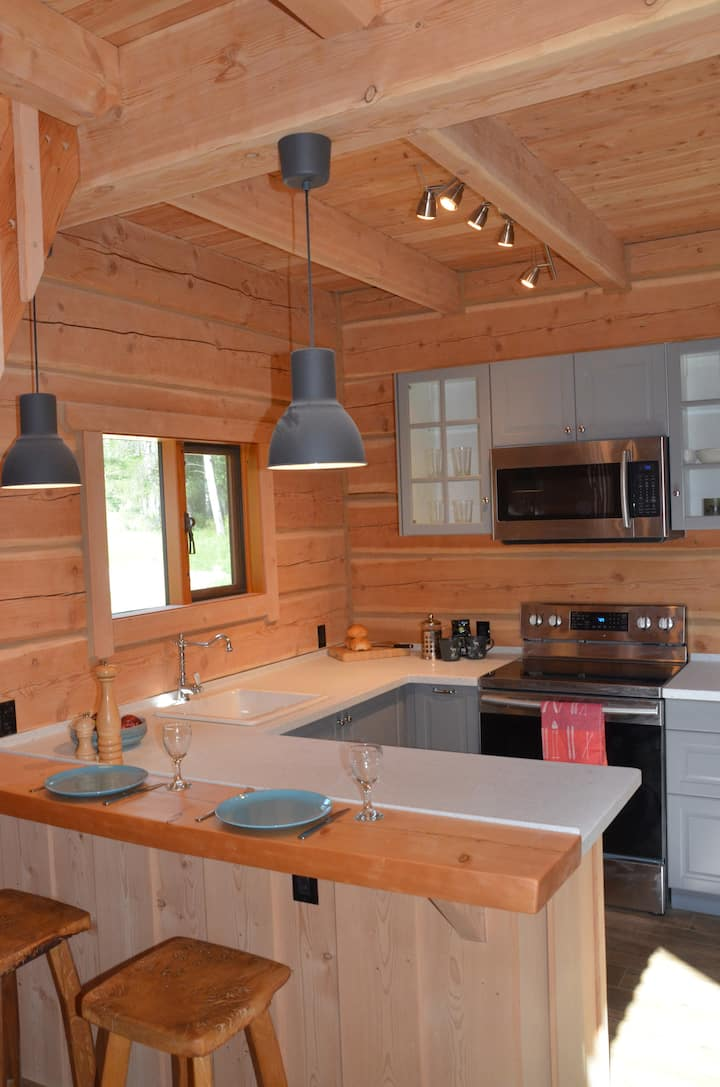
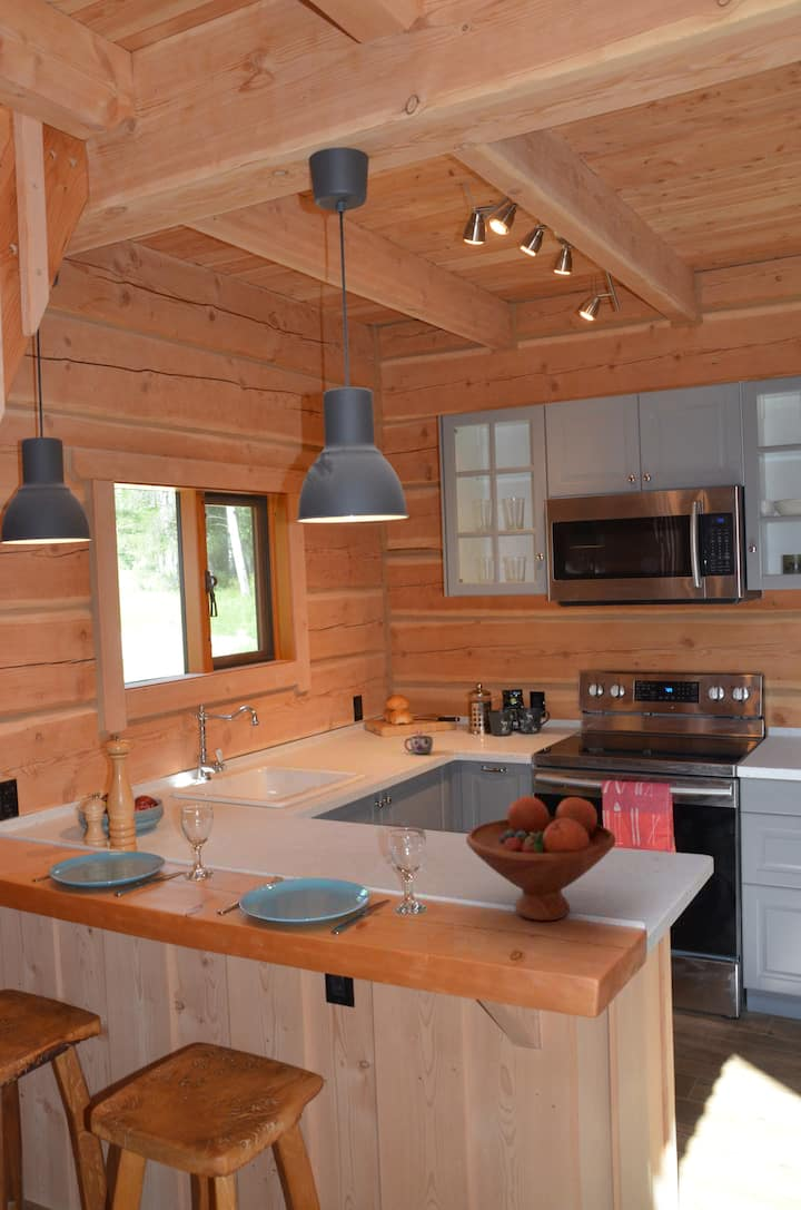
+ mug [404,728,434,756]
+ fruit bowl [465,795,617,922]
